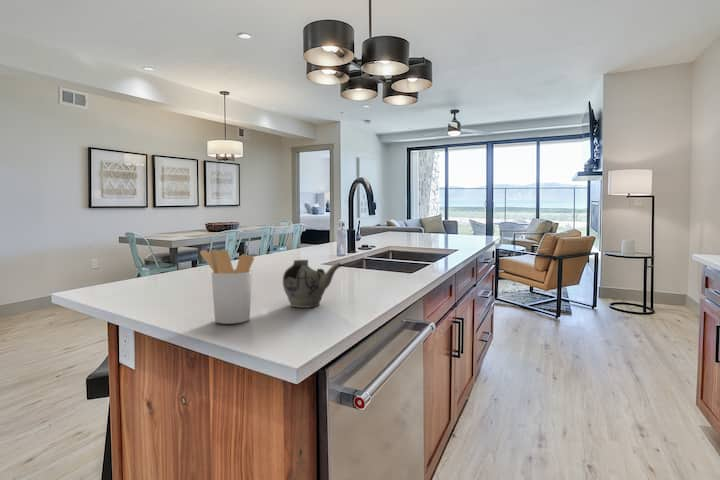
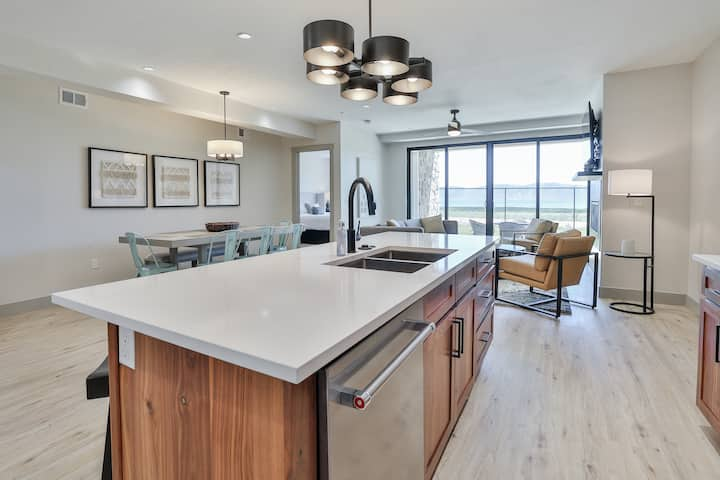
- teapot [282,259,342,308]
- utensil holder [199,247,255,325]
